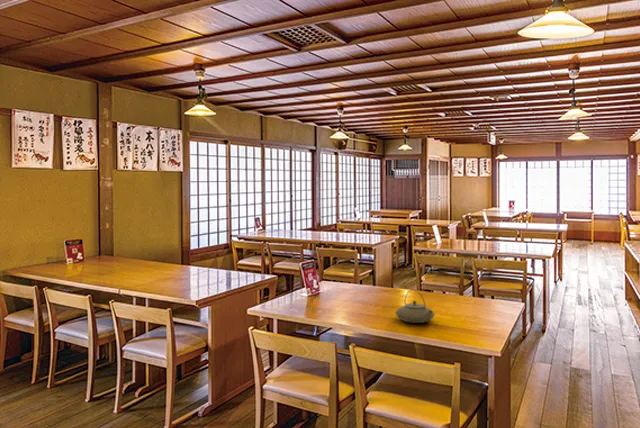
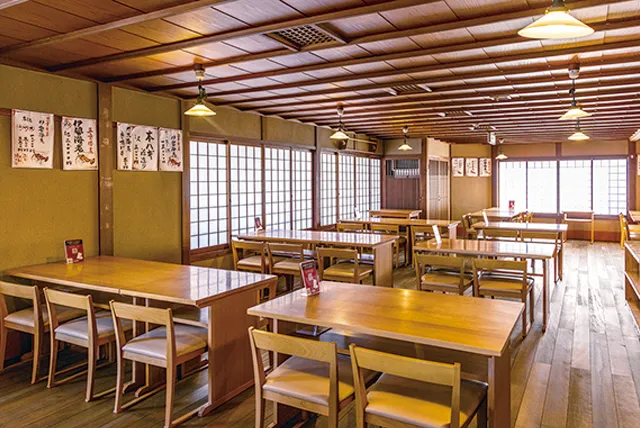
- teapot [394,289,436,324]
